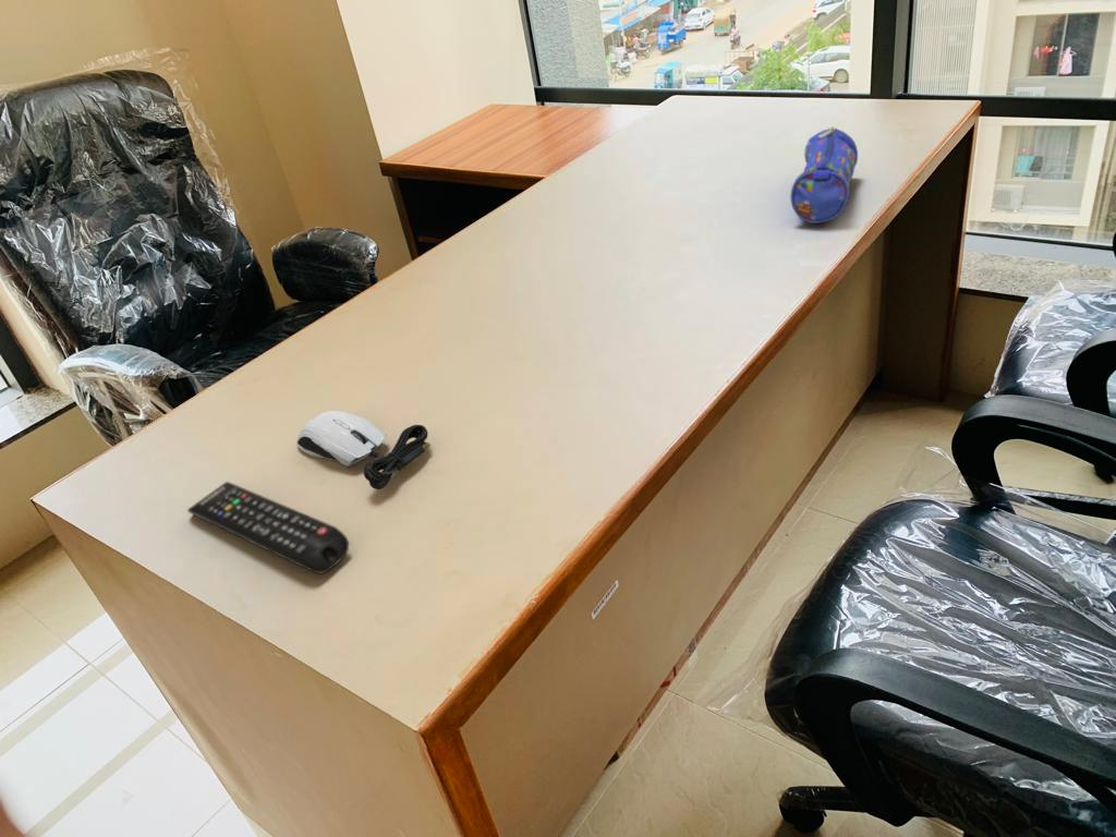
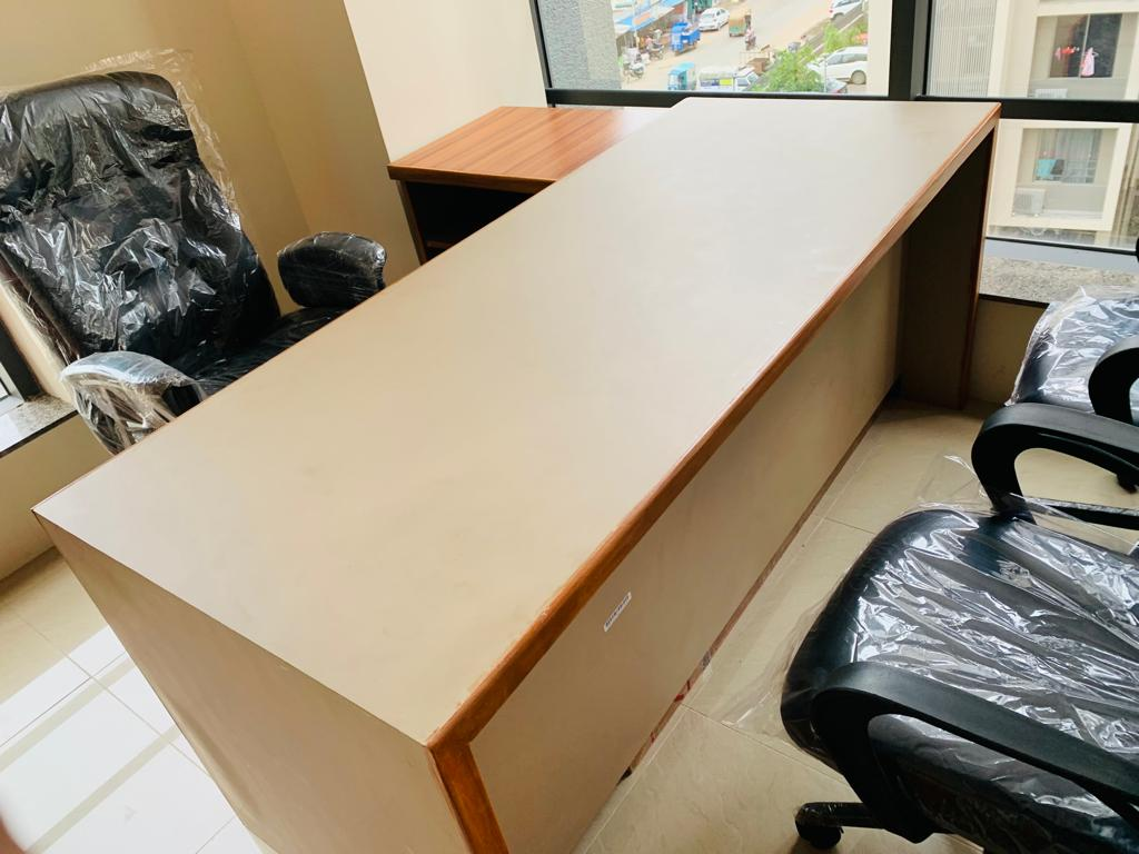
- computer mouse [295,410,432,490]
- remote control [186,481,350,574]
- pencil case [789,125,859,225]
